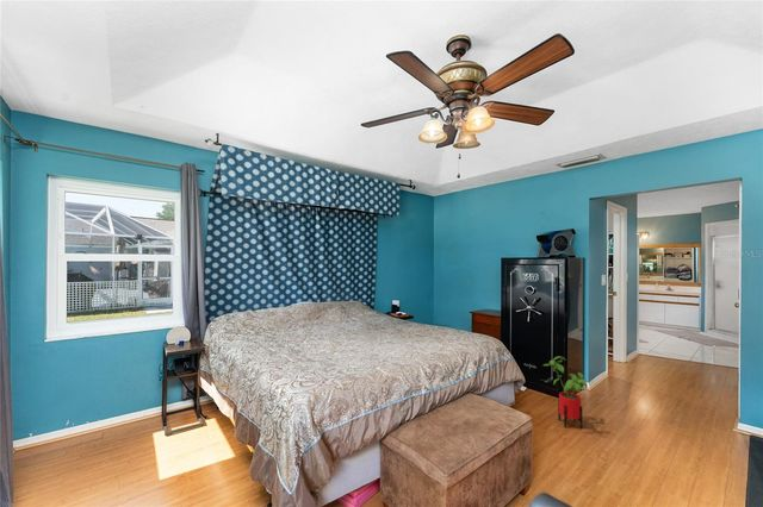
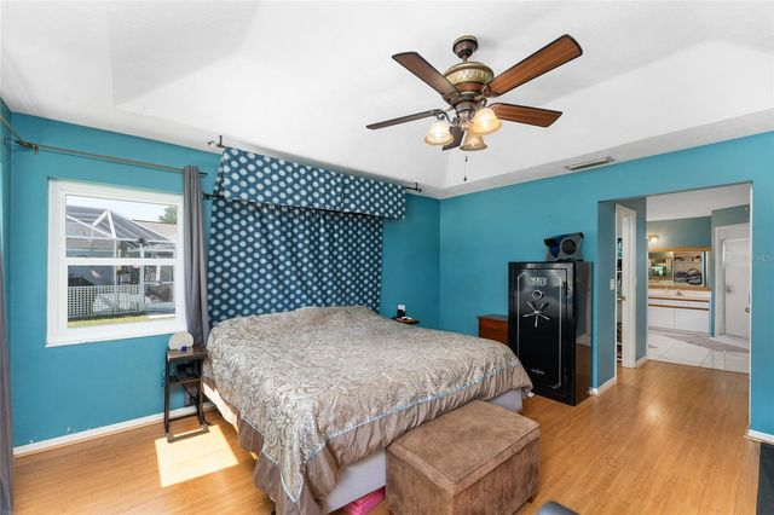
- house plant [542,356,589,430]
